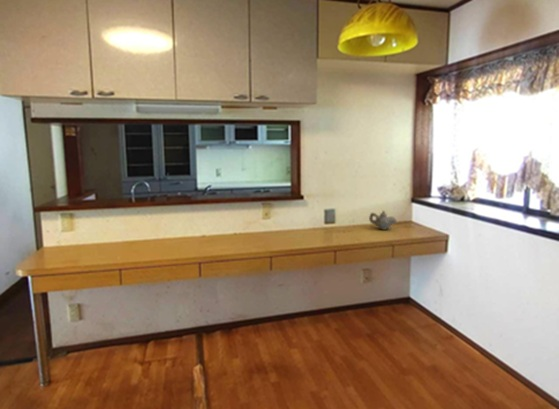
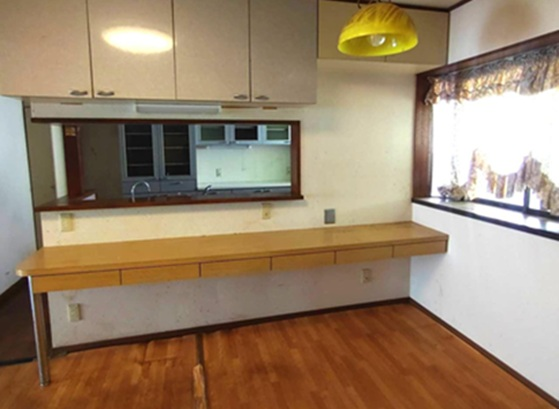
- teapot [368,210,398,231]
